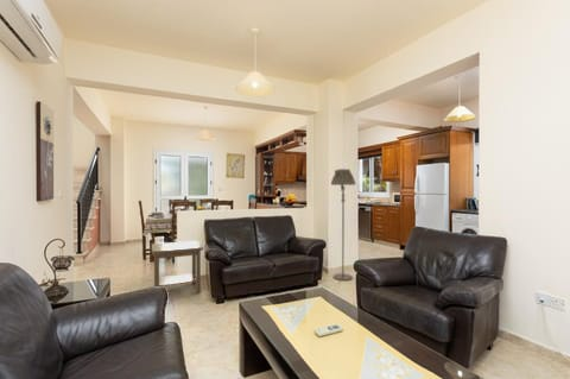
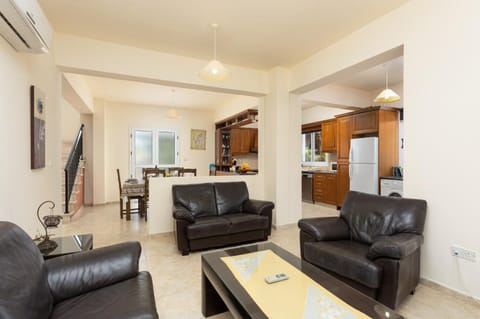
- side table [151,240,204,295]
- floor lamp [330,168,356,282]
